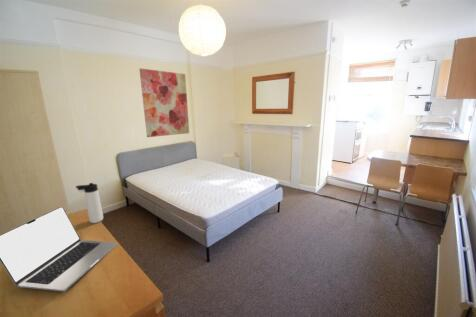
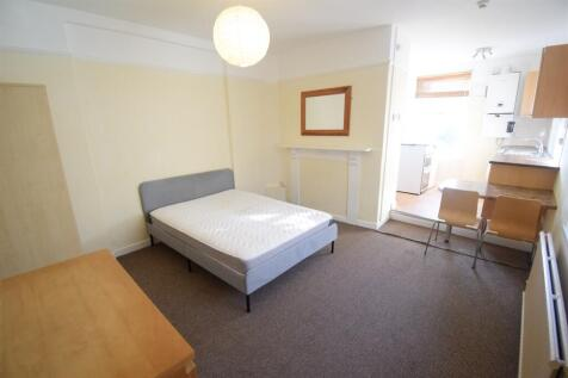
- laptop [0,206,118,293]
- wall art [138,67,190,138]
- thermos bottle [75,182,104,224]
